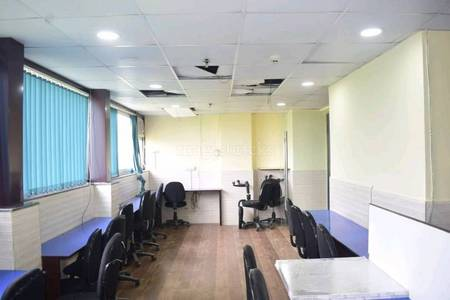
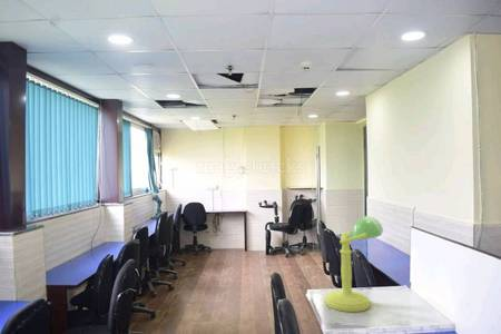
+ desk lamp [324,215,384,313]
